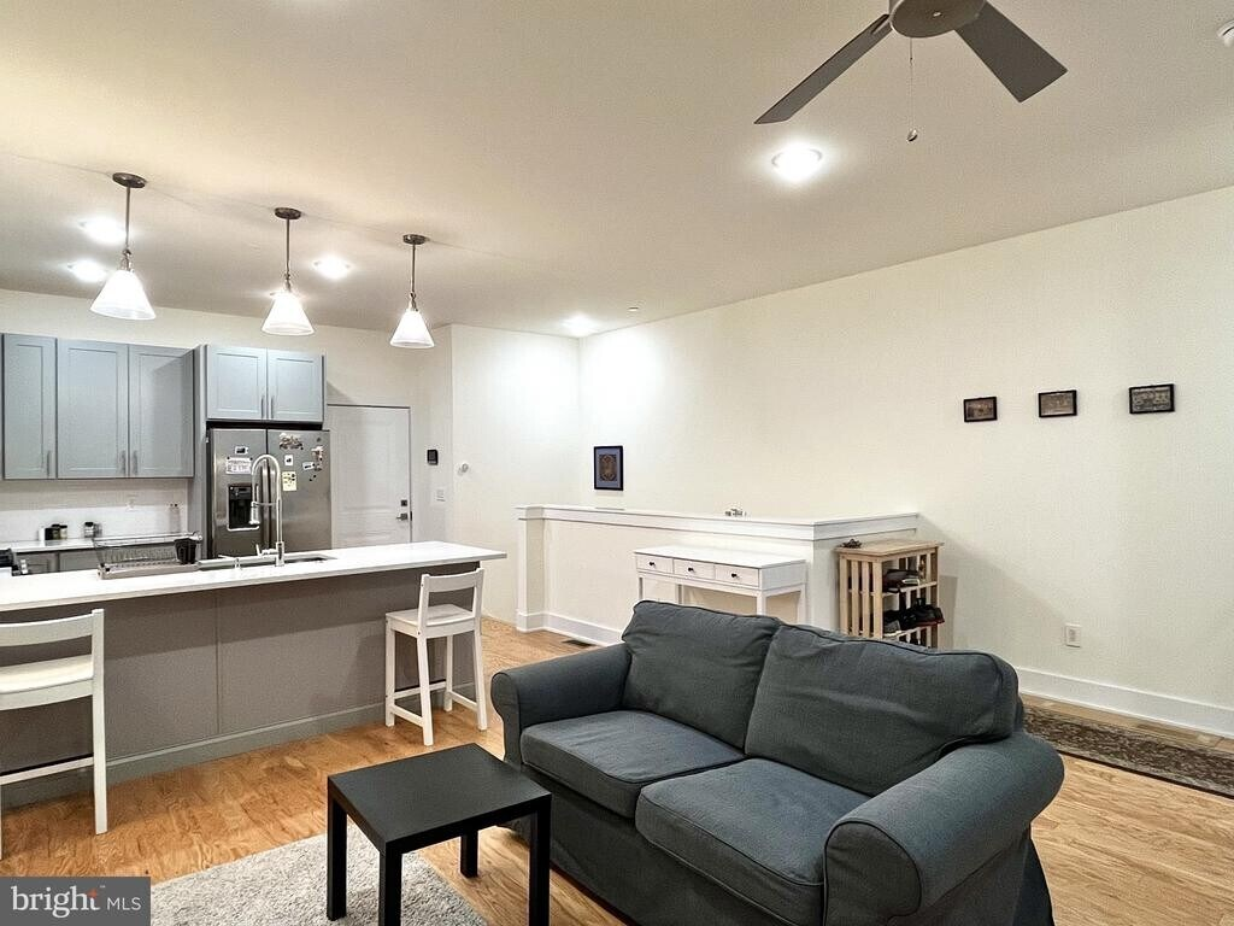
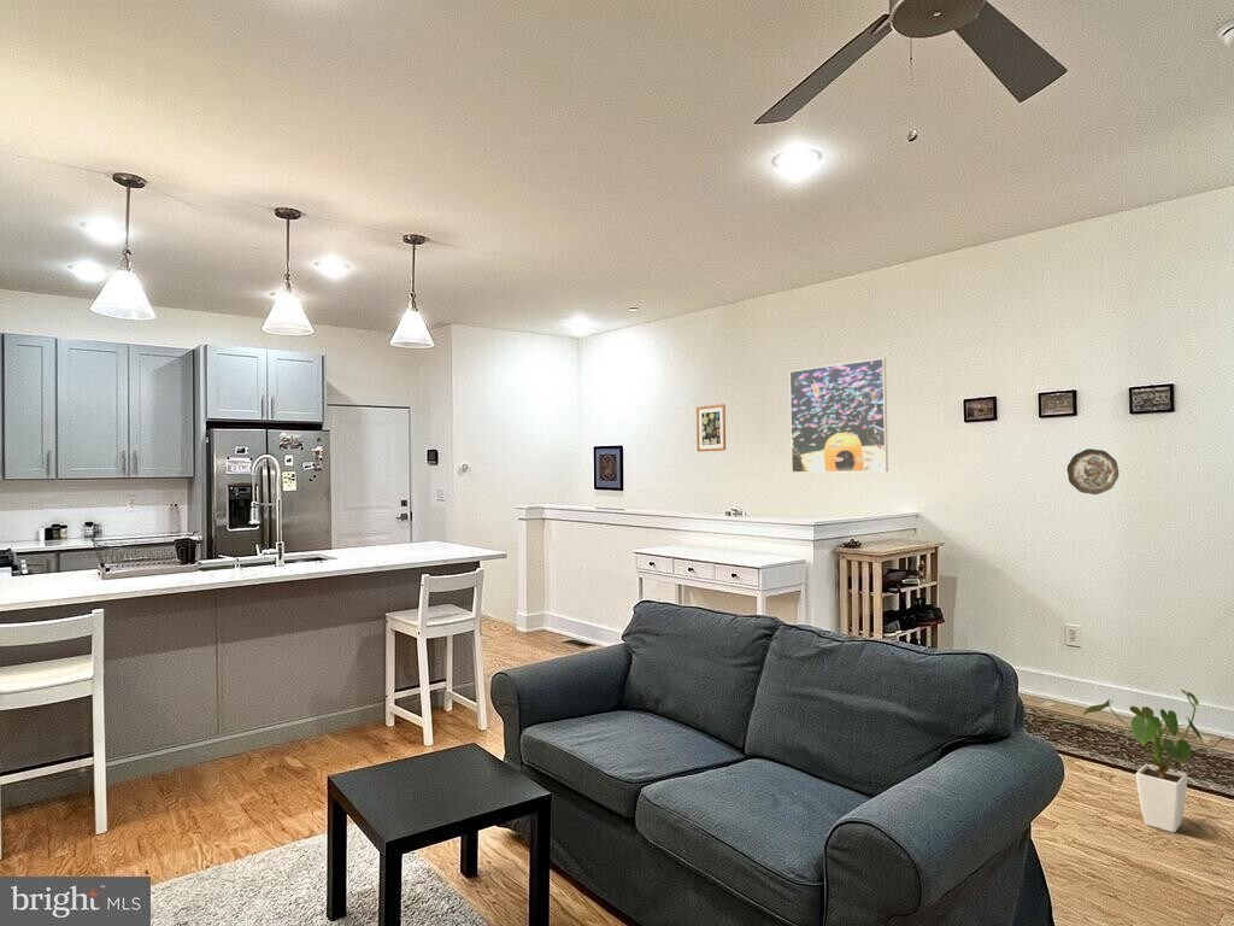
+ house plant [1082,688,1205,833]
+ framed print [788,357,889,474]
+ wall art [695,403,727,453]
+ decorative plate [1065,447,1120,496]
